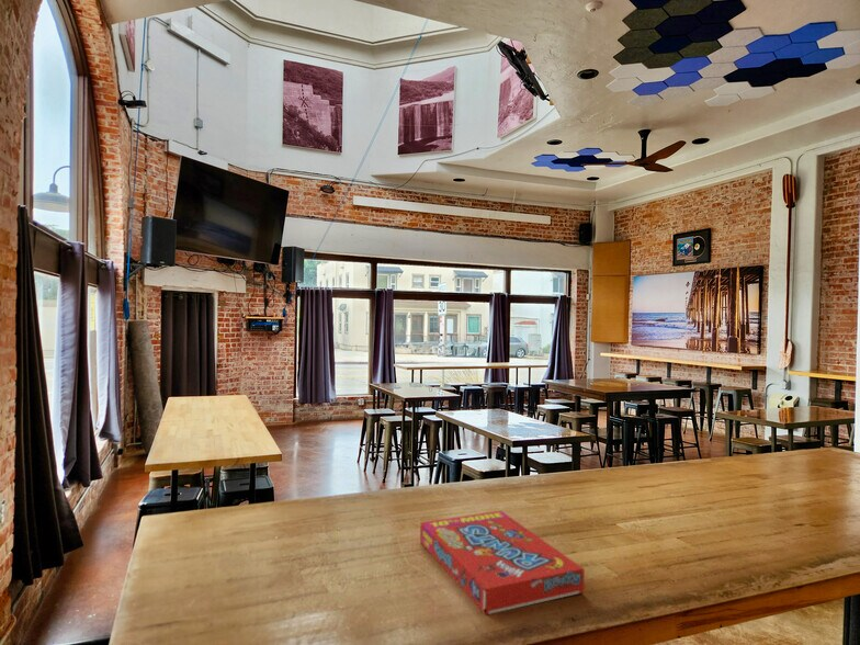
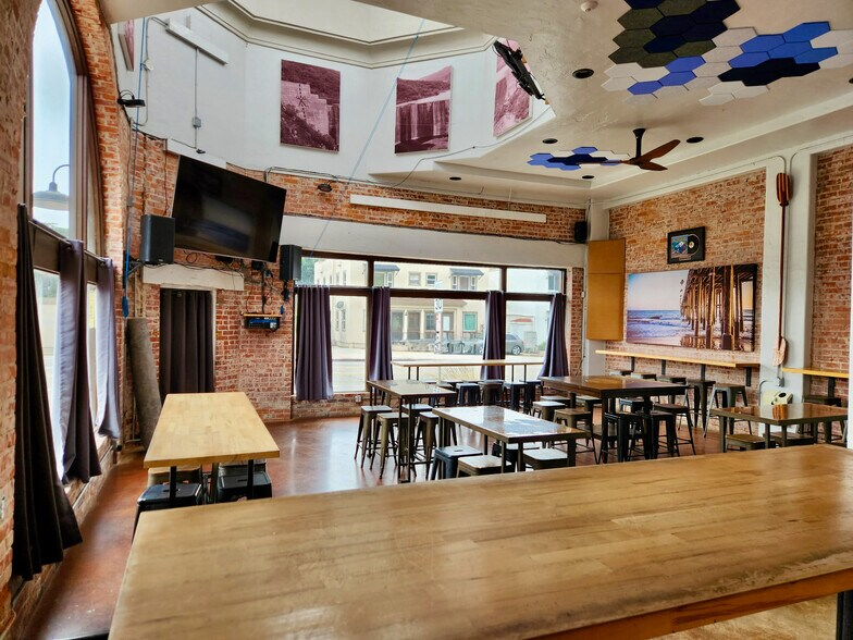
- snack box [419,510,586,615]
